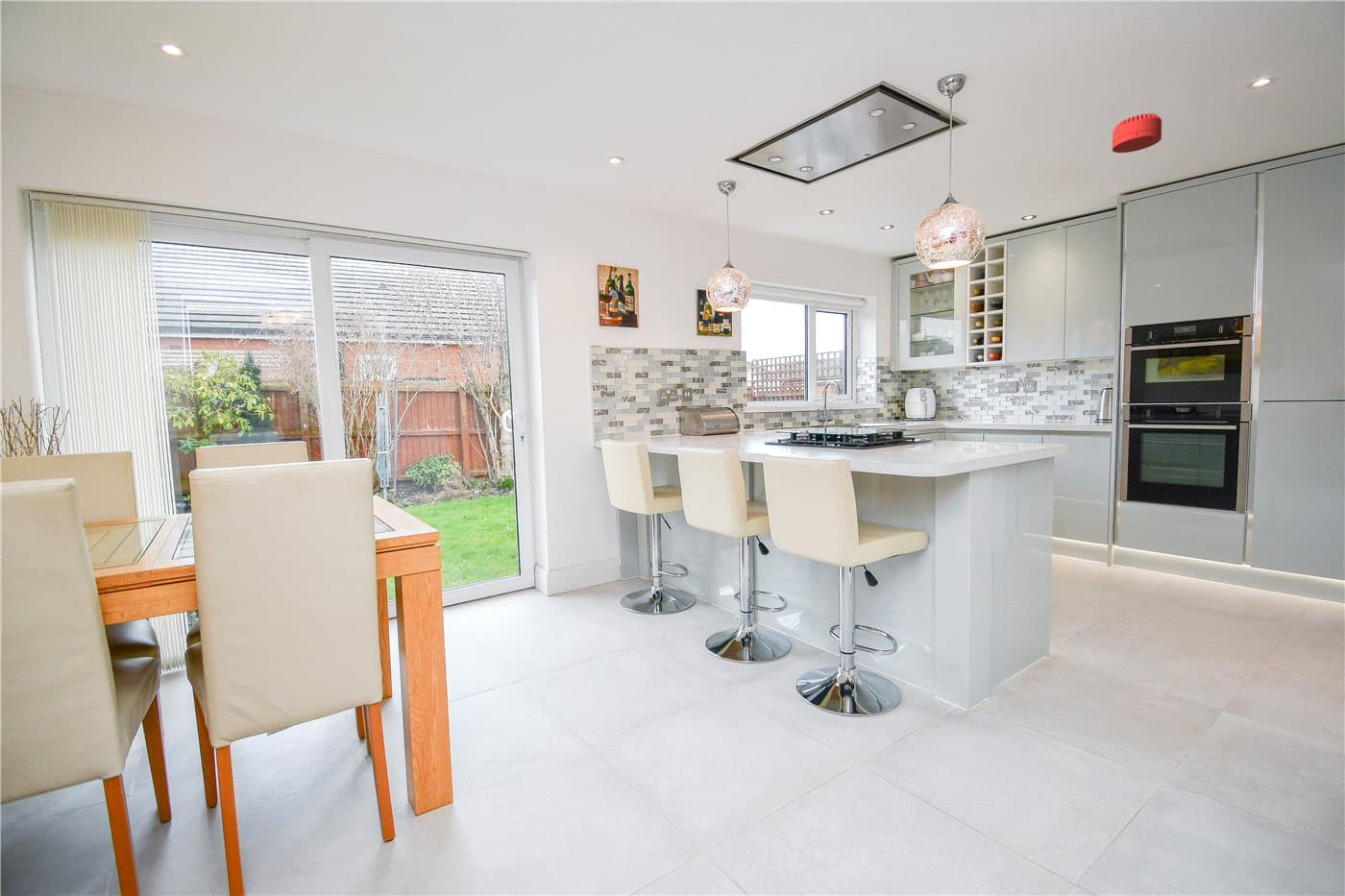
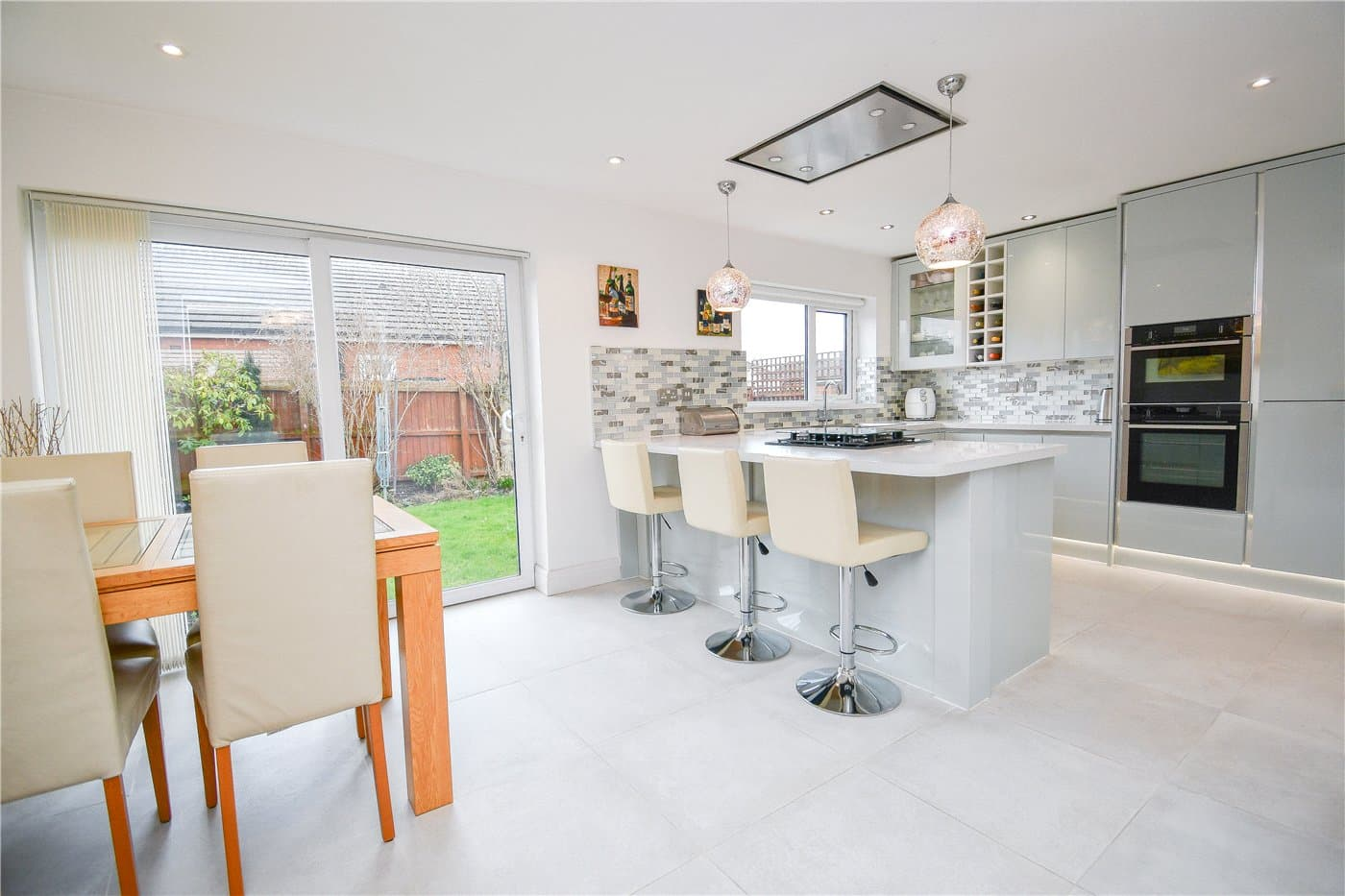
- smoke detector [1112,112,1162,154]
